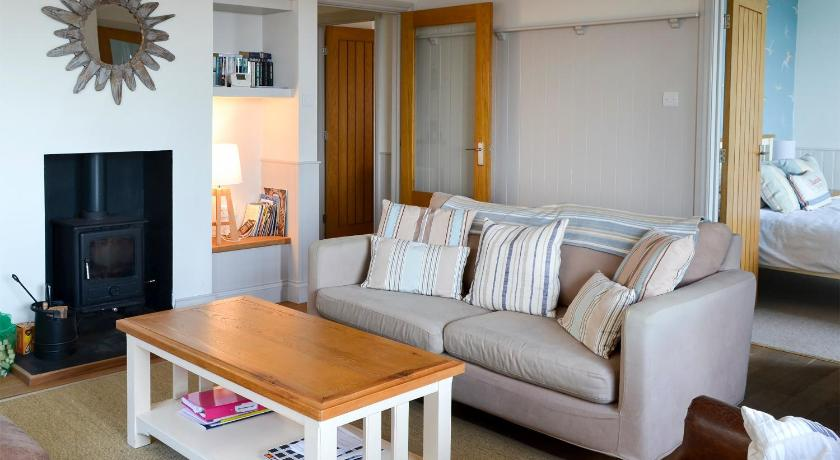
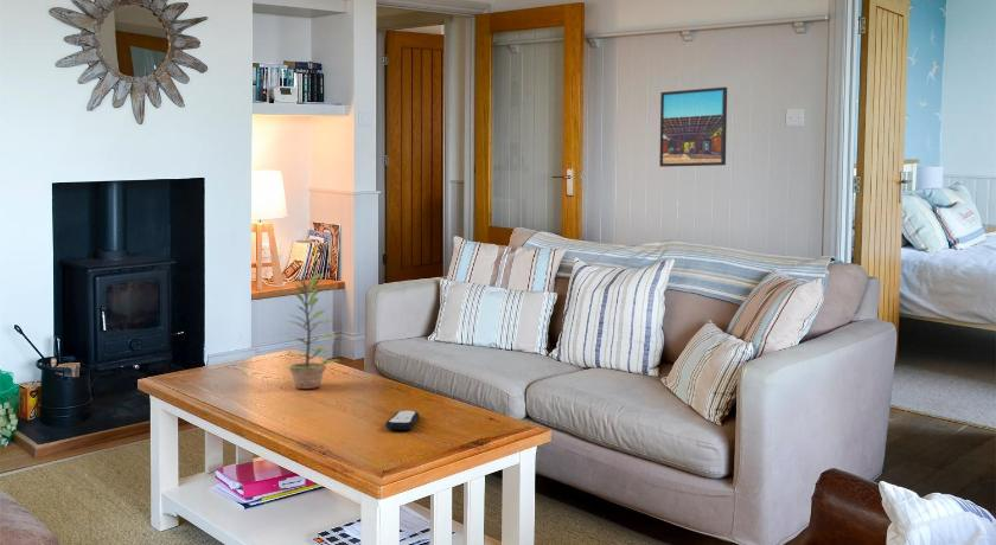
+ plant [282,274,341,390]
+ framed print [658,86,728,168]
+ remote control [384,410,421,431]
